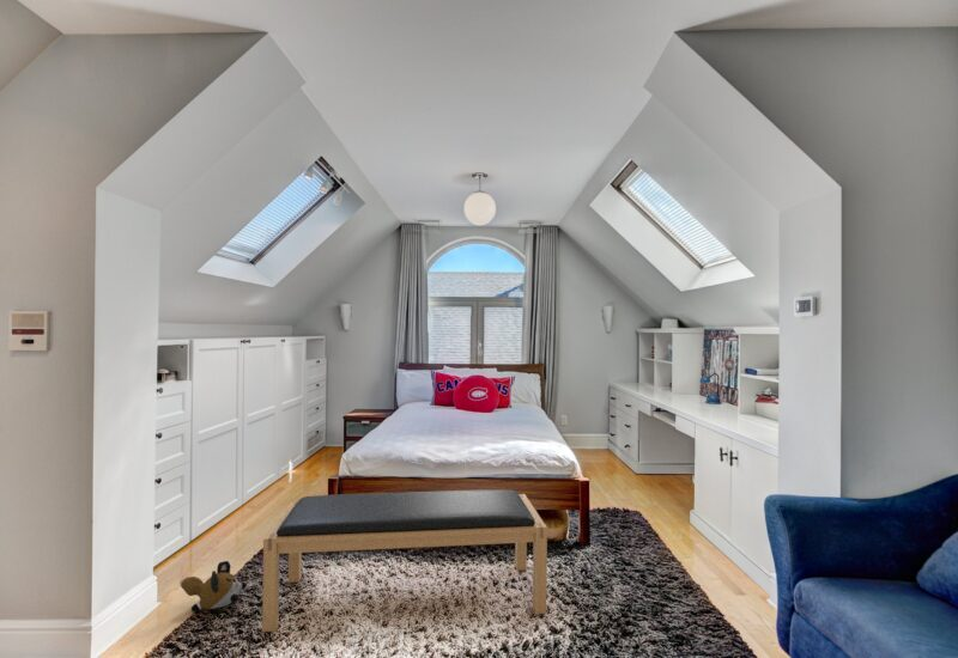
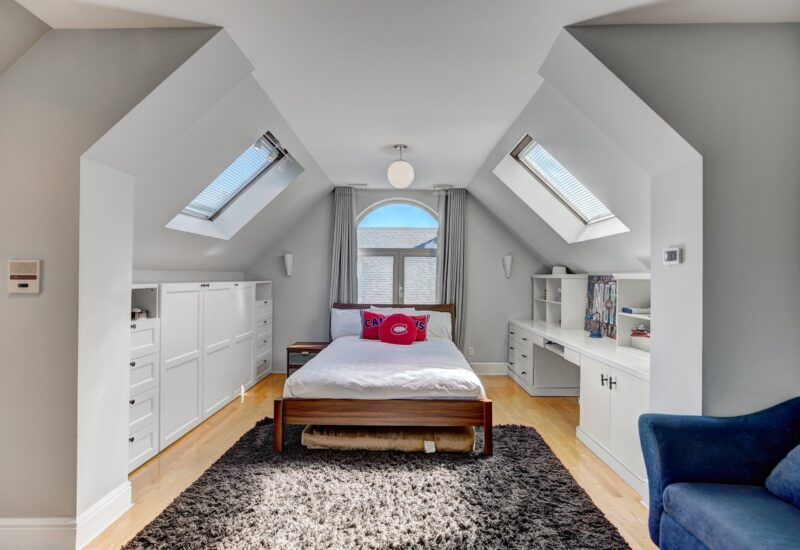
- bench [261,489,548,633]
- plush toy [178,560,248,613]
